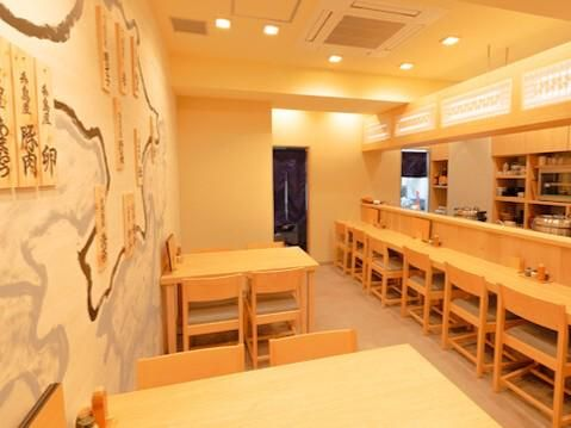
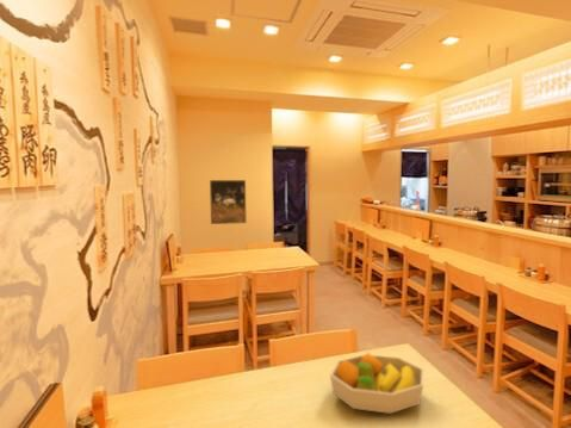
+ fruit bowl [329,352,426,415]
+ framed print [209,179,247,225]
